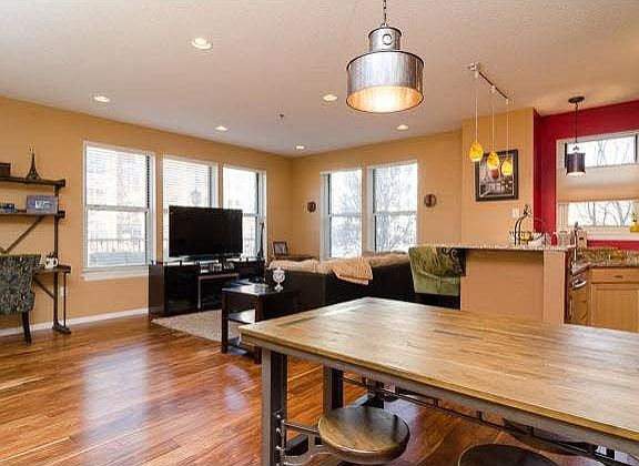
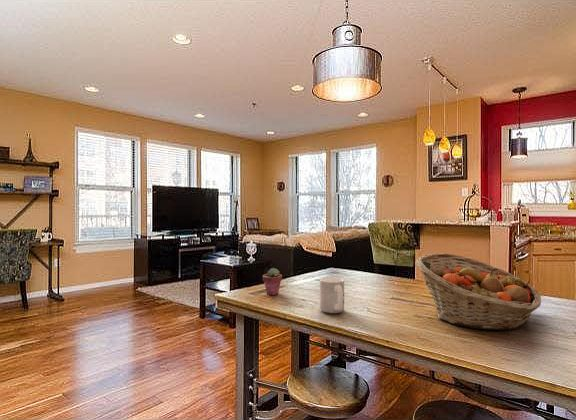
+ mug [319,277,345,314]
+ potted succulent [262,267,283,296]
+ fruit basket [415,253,542,331]
